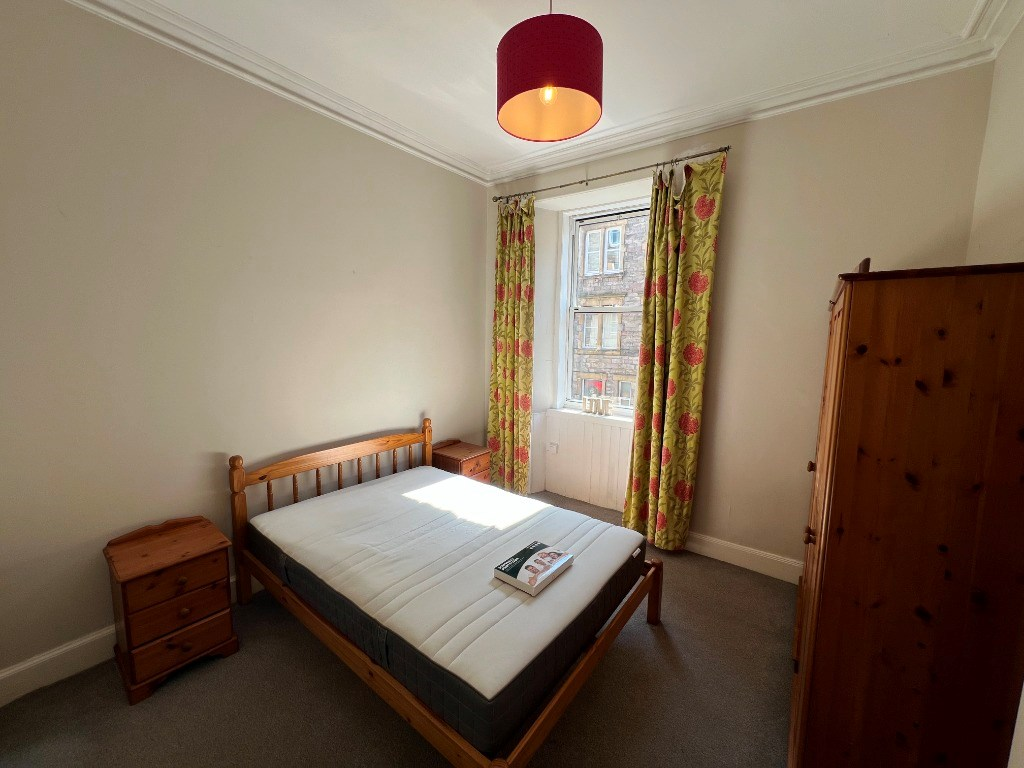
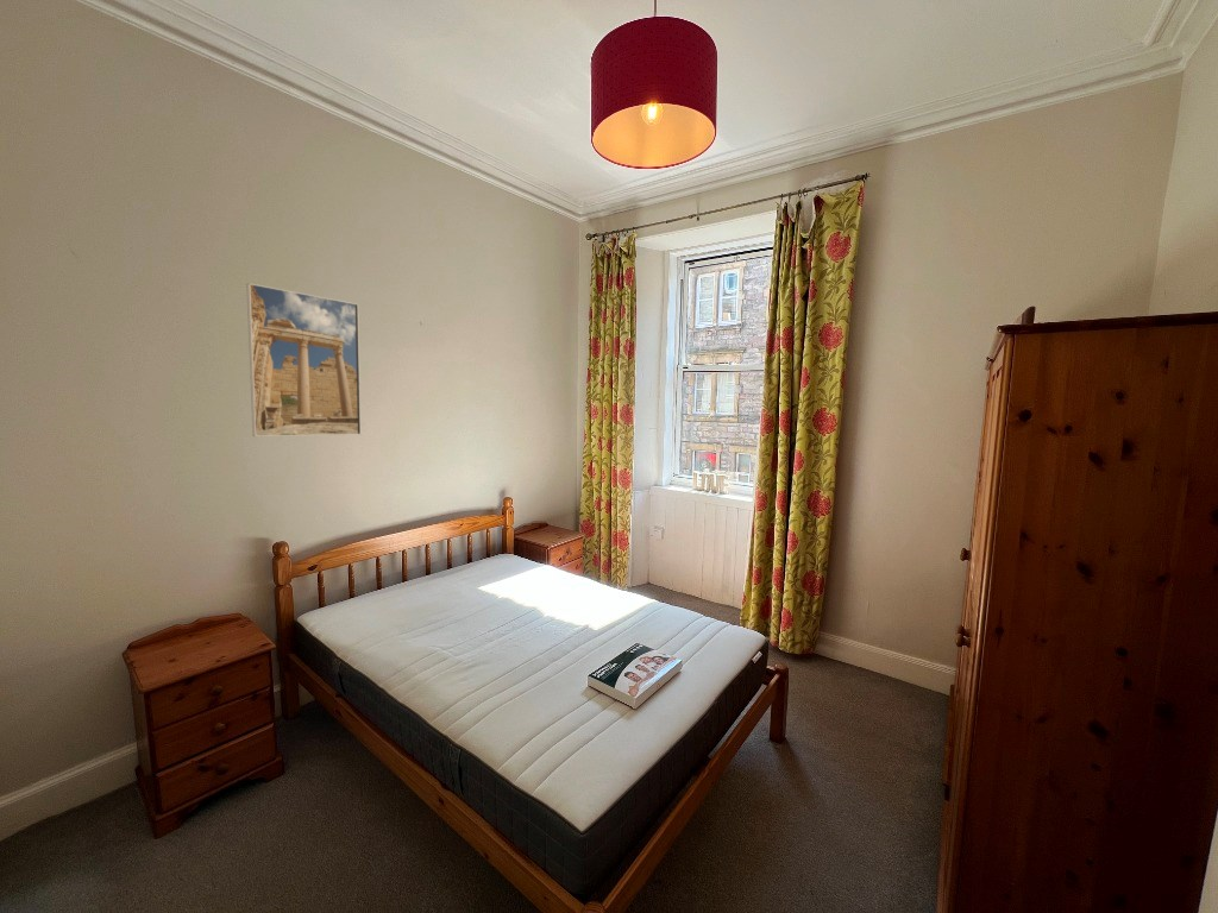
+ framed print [245,282,362,437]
